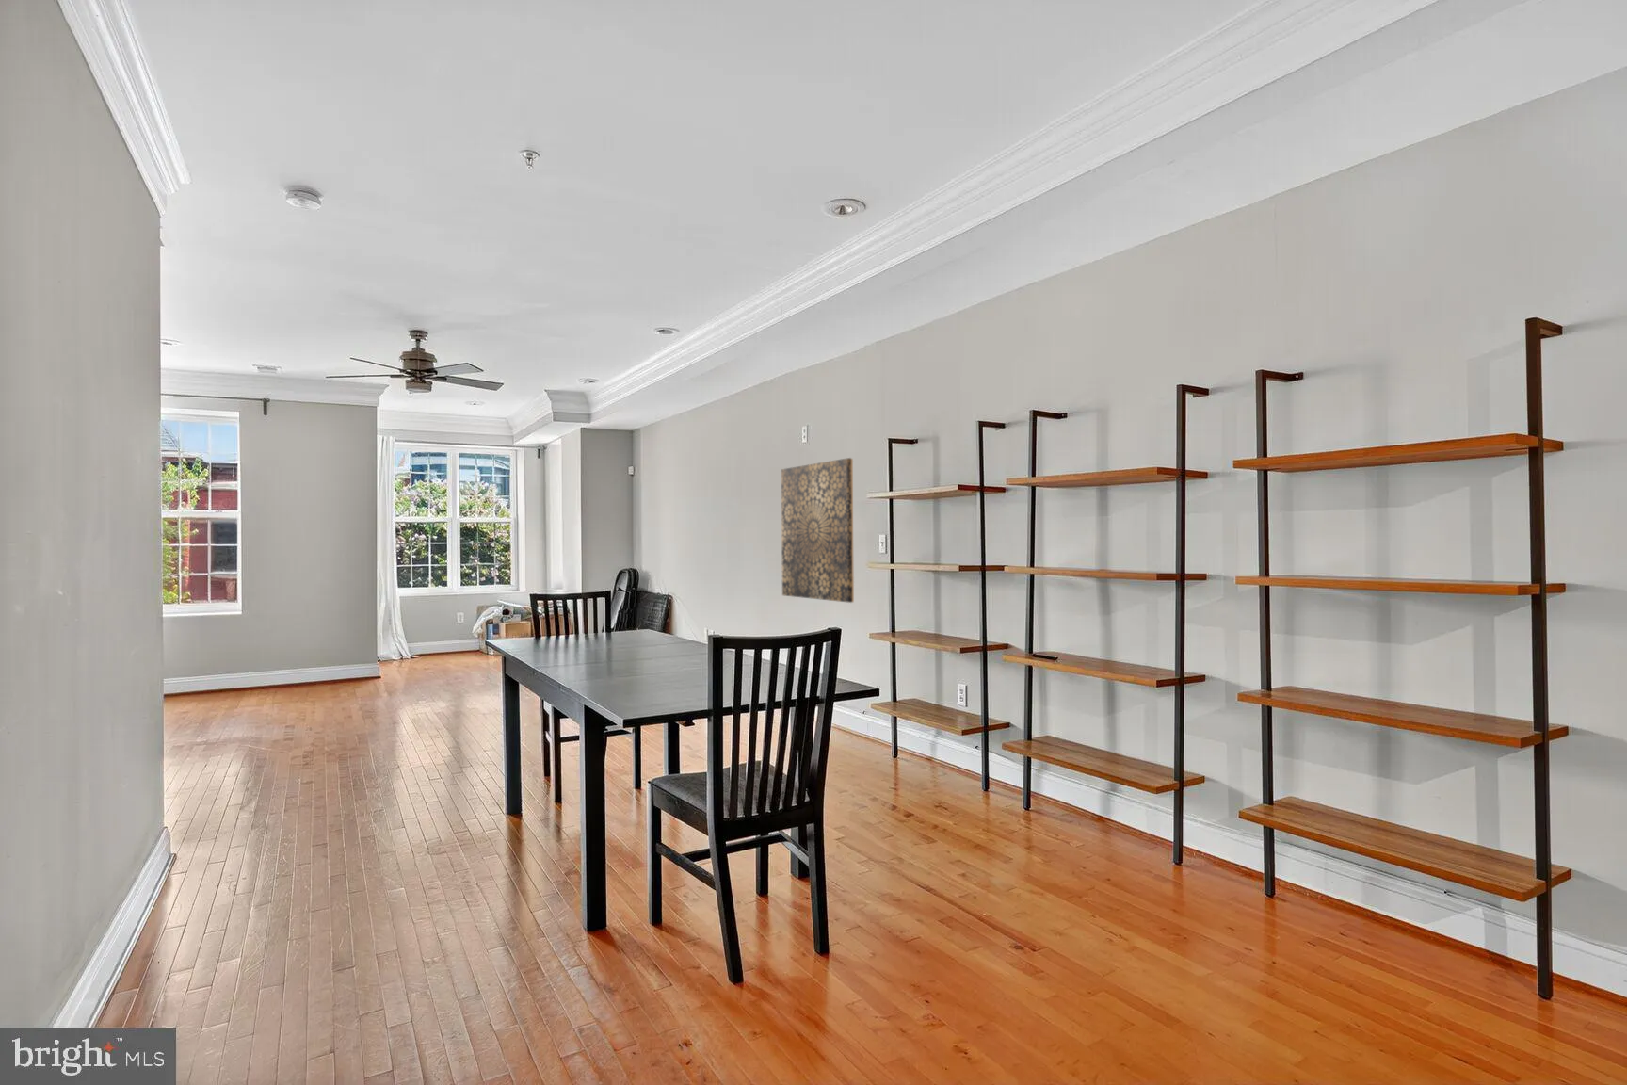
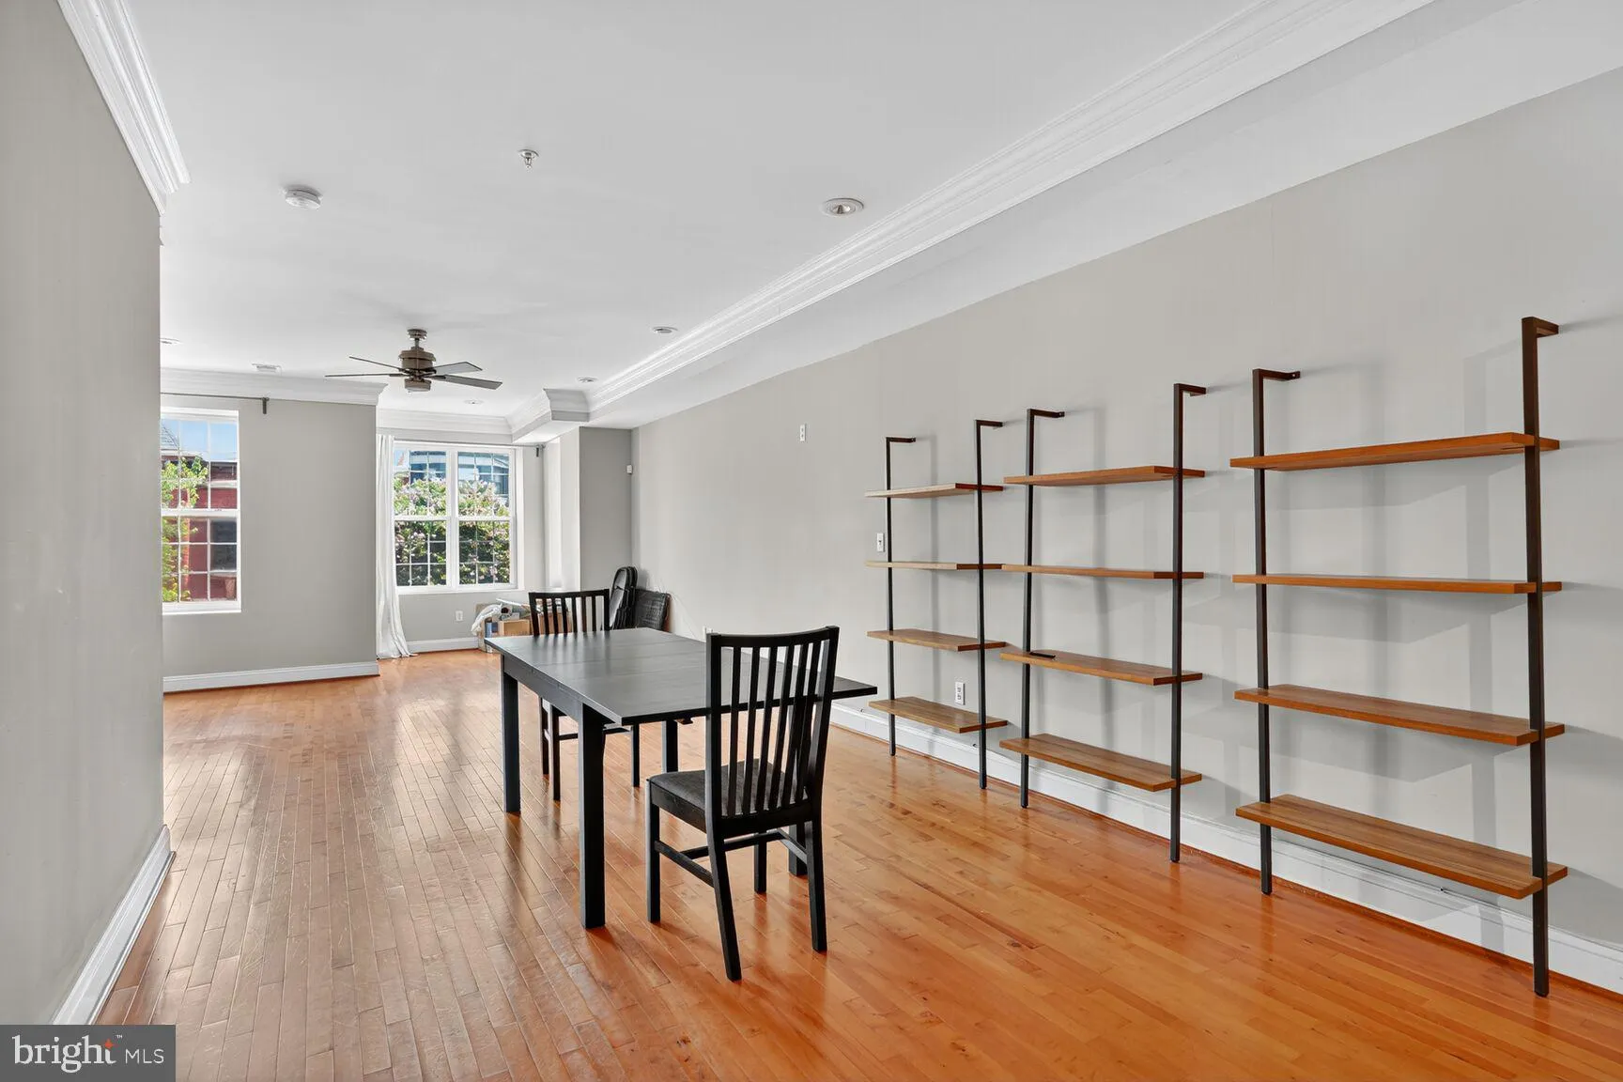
- wall art [781,457,855,604]
